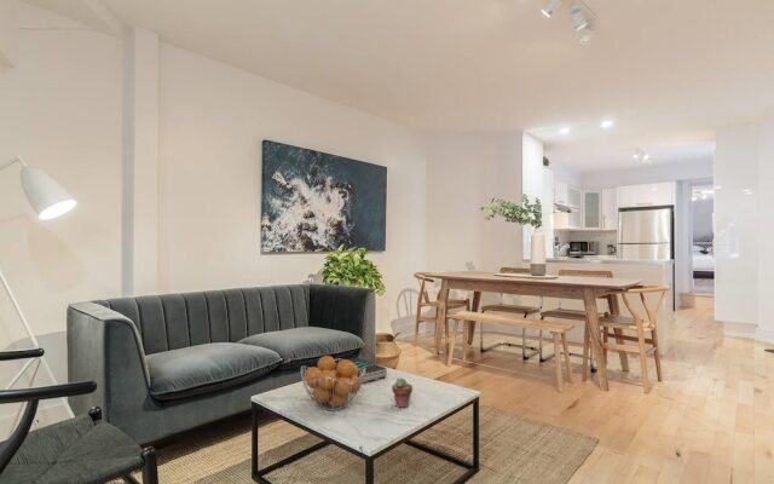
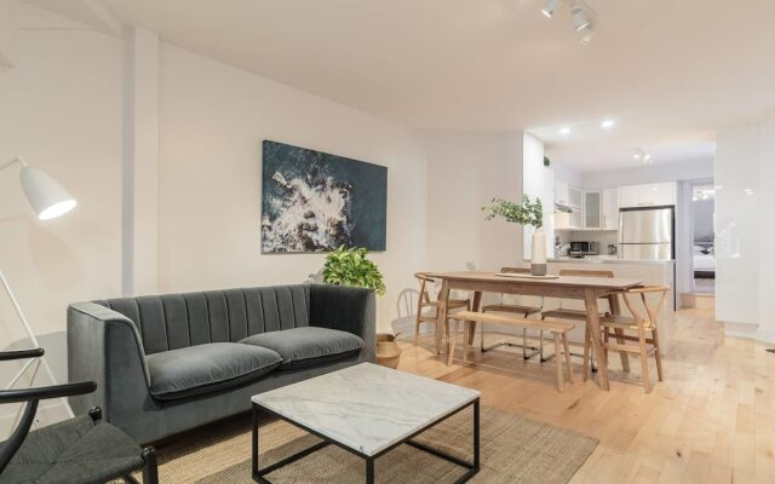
- fruit basket [300,355,365,411]
- book [334,357,388,385]
- potted succulent [391,376,414,409]
